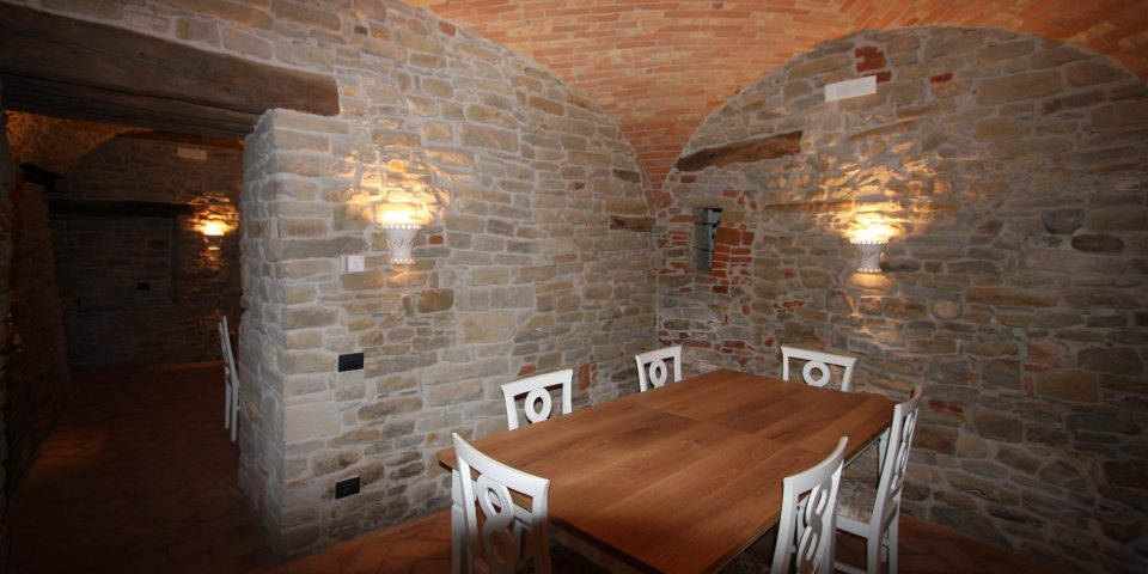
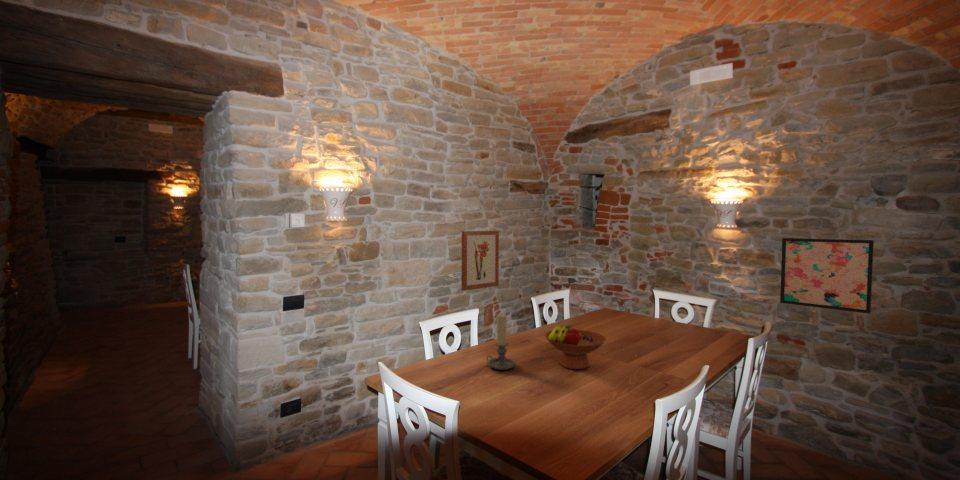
+ fruit bowl [544,324,607,370]
+ wall art [779,237,875,315]
+ wall art [461,230,500,292]
+ candle holder [486,314,517,371]
